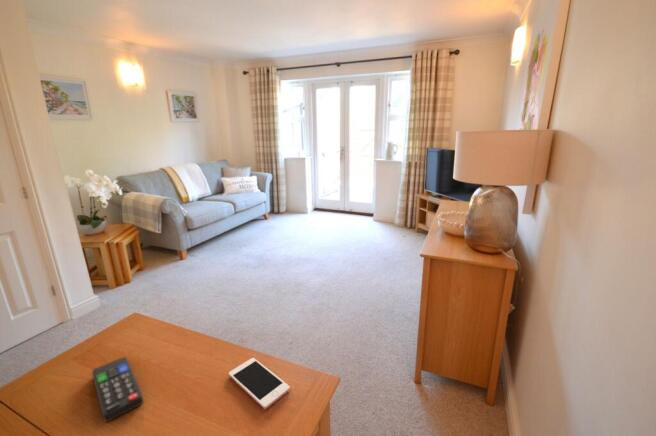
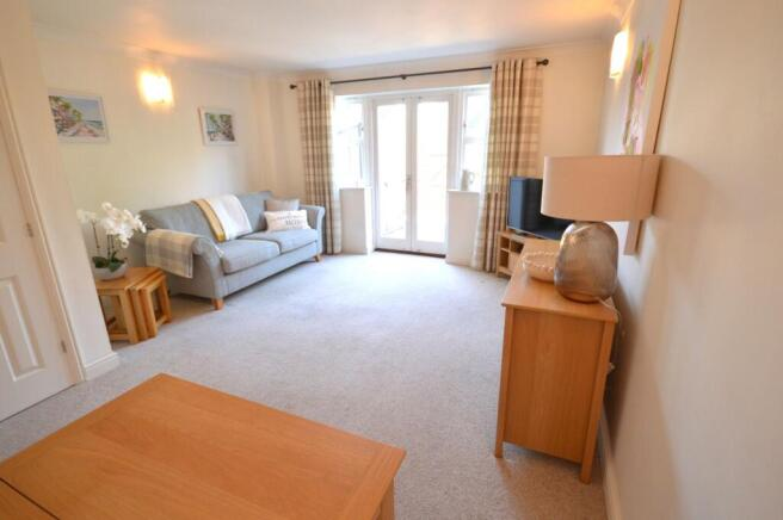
- remote control [91,356,144,423]
- cell phone [228,357,291,410]
